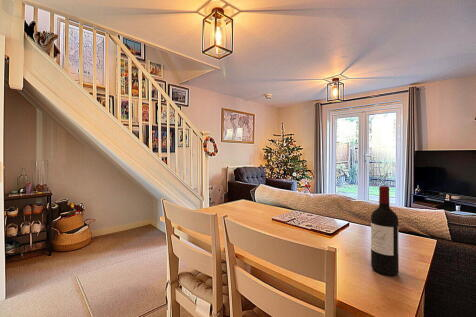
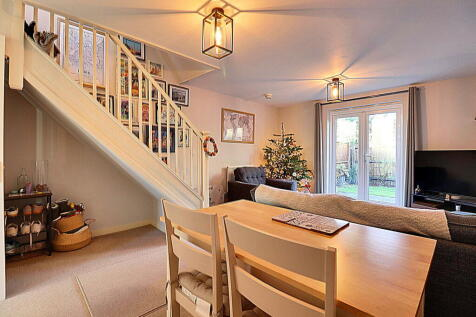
- wine bottle [370,185,400,276]
